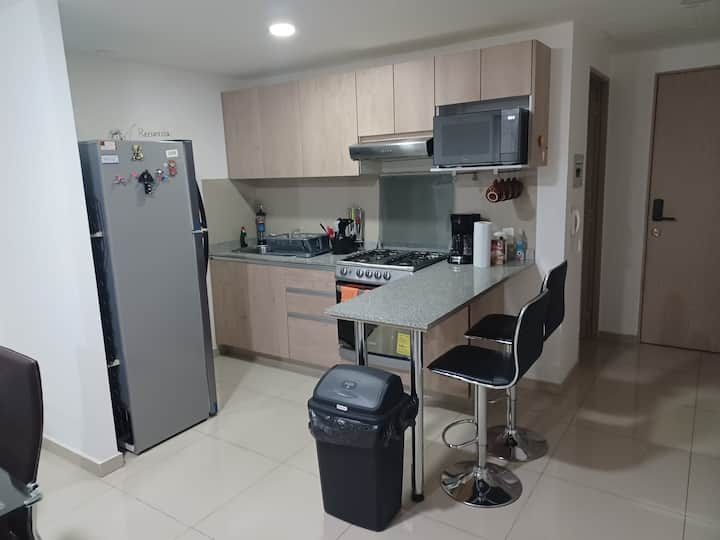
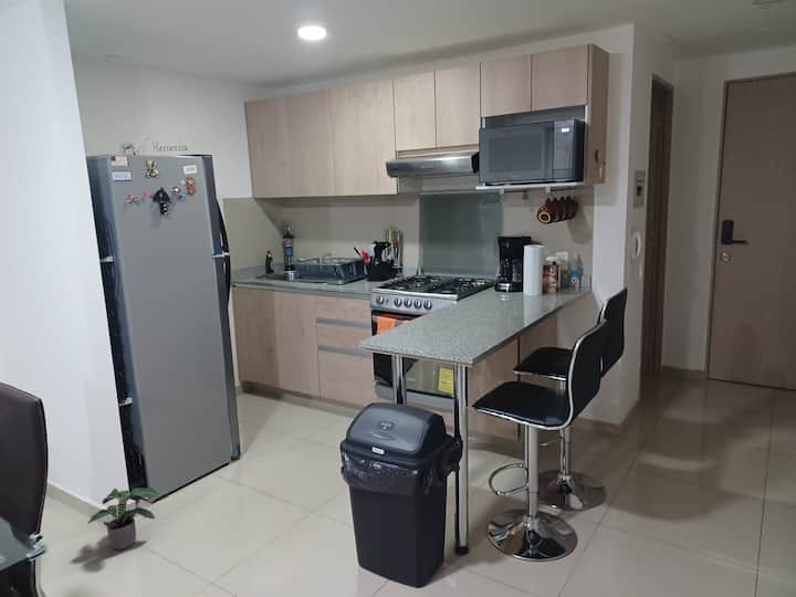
+ potted plant [86,486,161,551]
